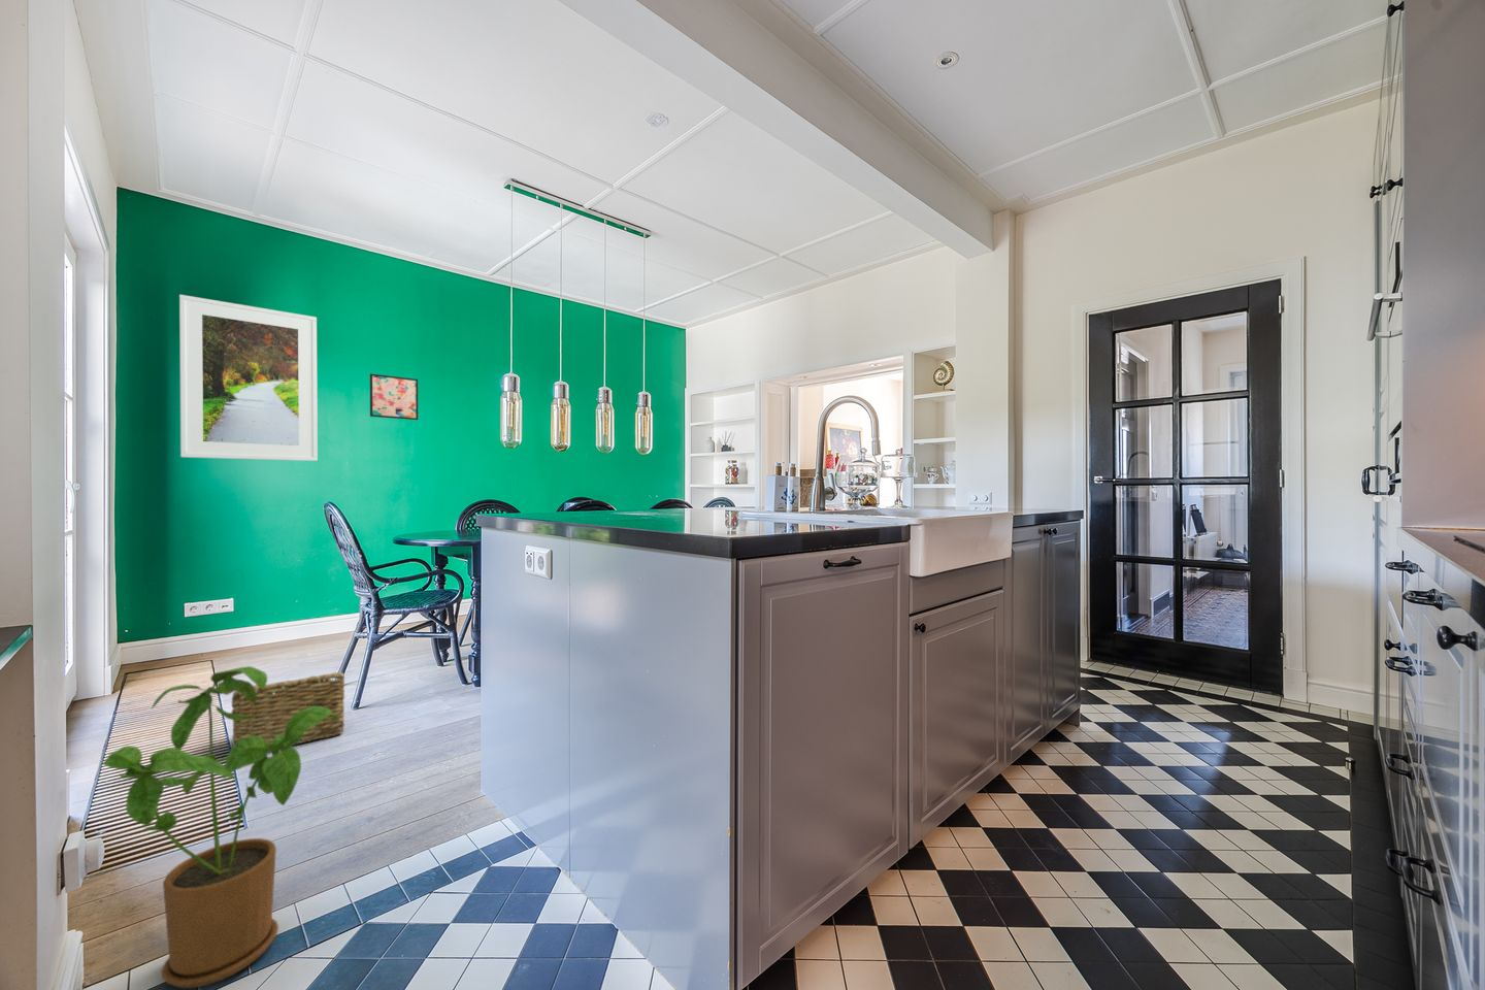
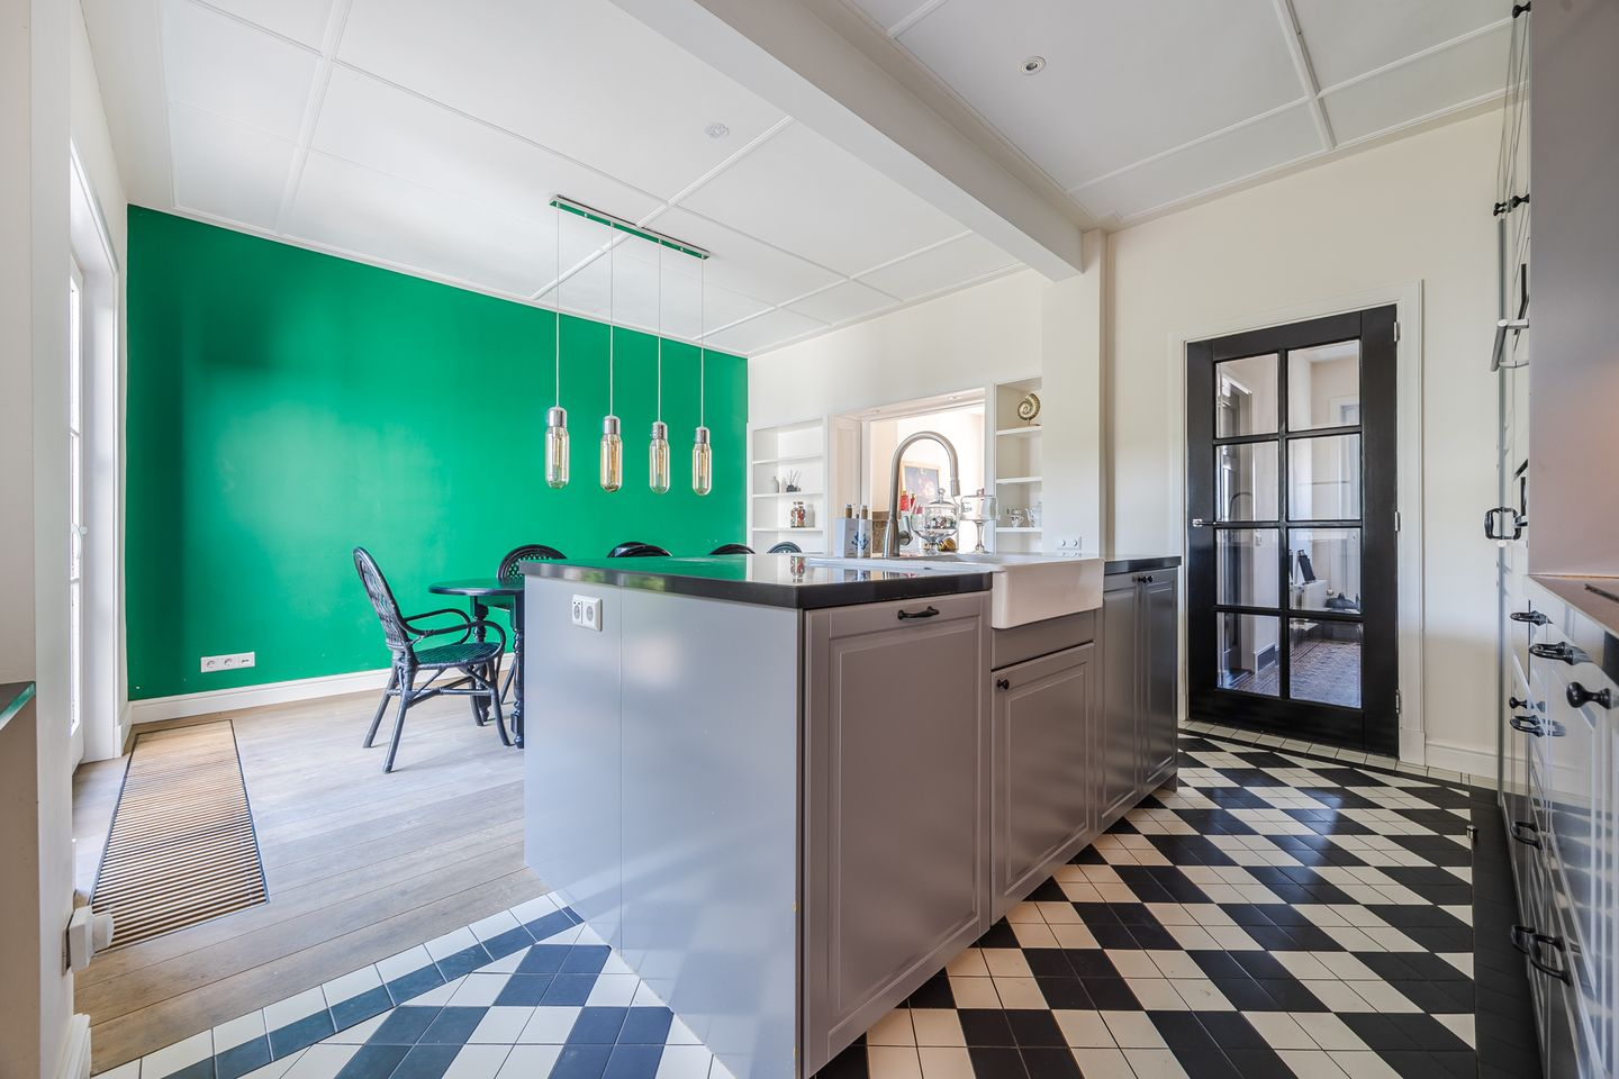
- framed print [178,294,318,462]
- house plant [102,665,338,989]
- wall art [369,372,419,421]
- basket [231,672,346,746]
